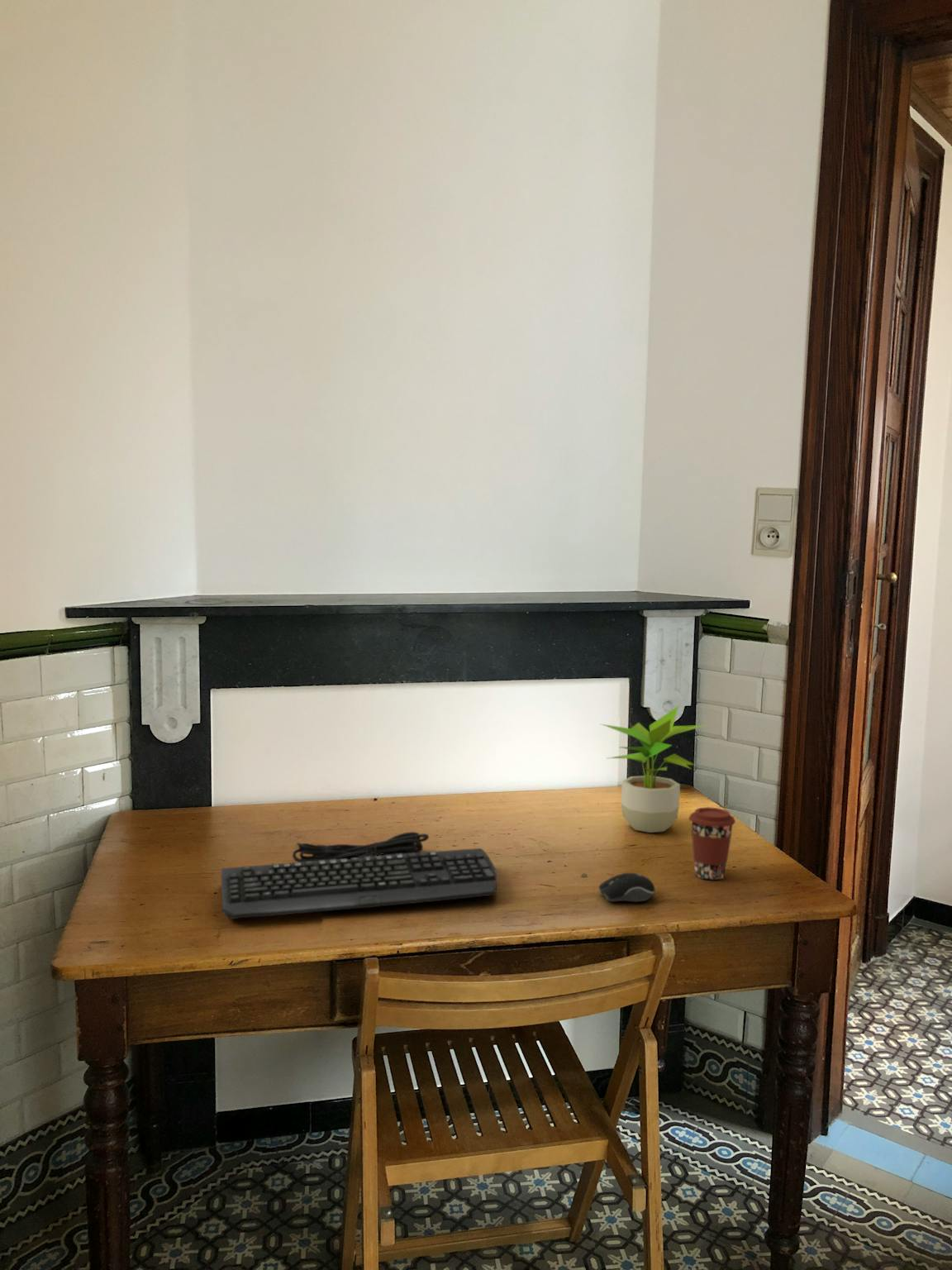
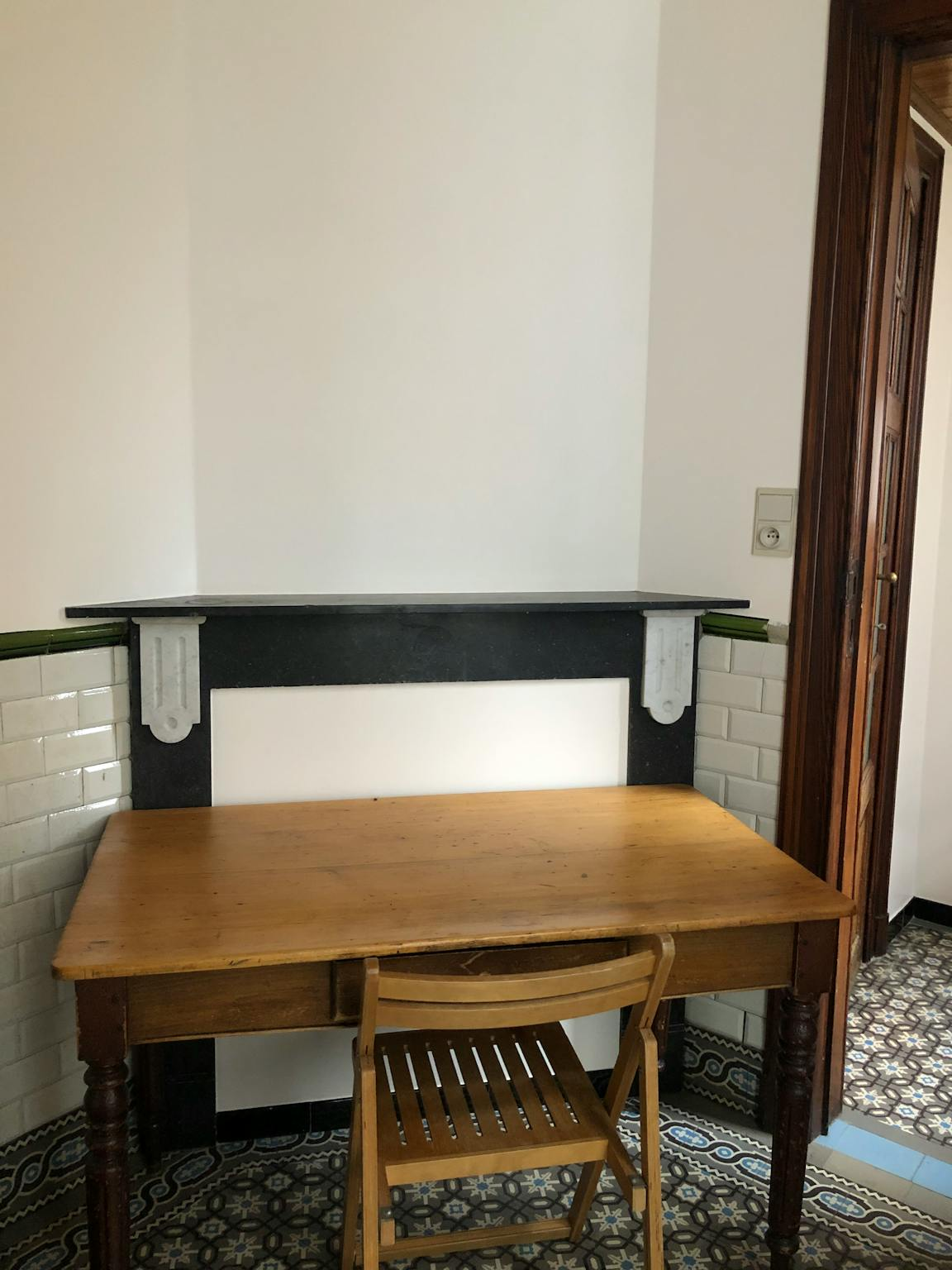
- potted plant [601,705,707,833]
- computer mouse [598,872,656,903]
- coffee cup [688,806,736,881]
- keyboard [221,831,497,920]
